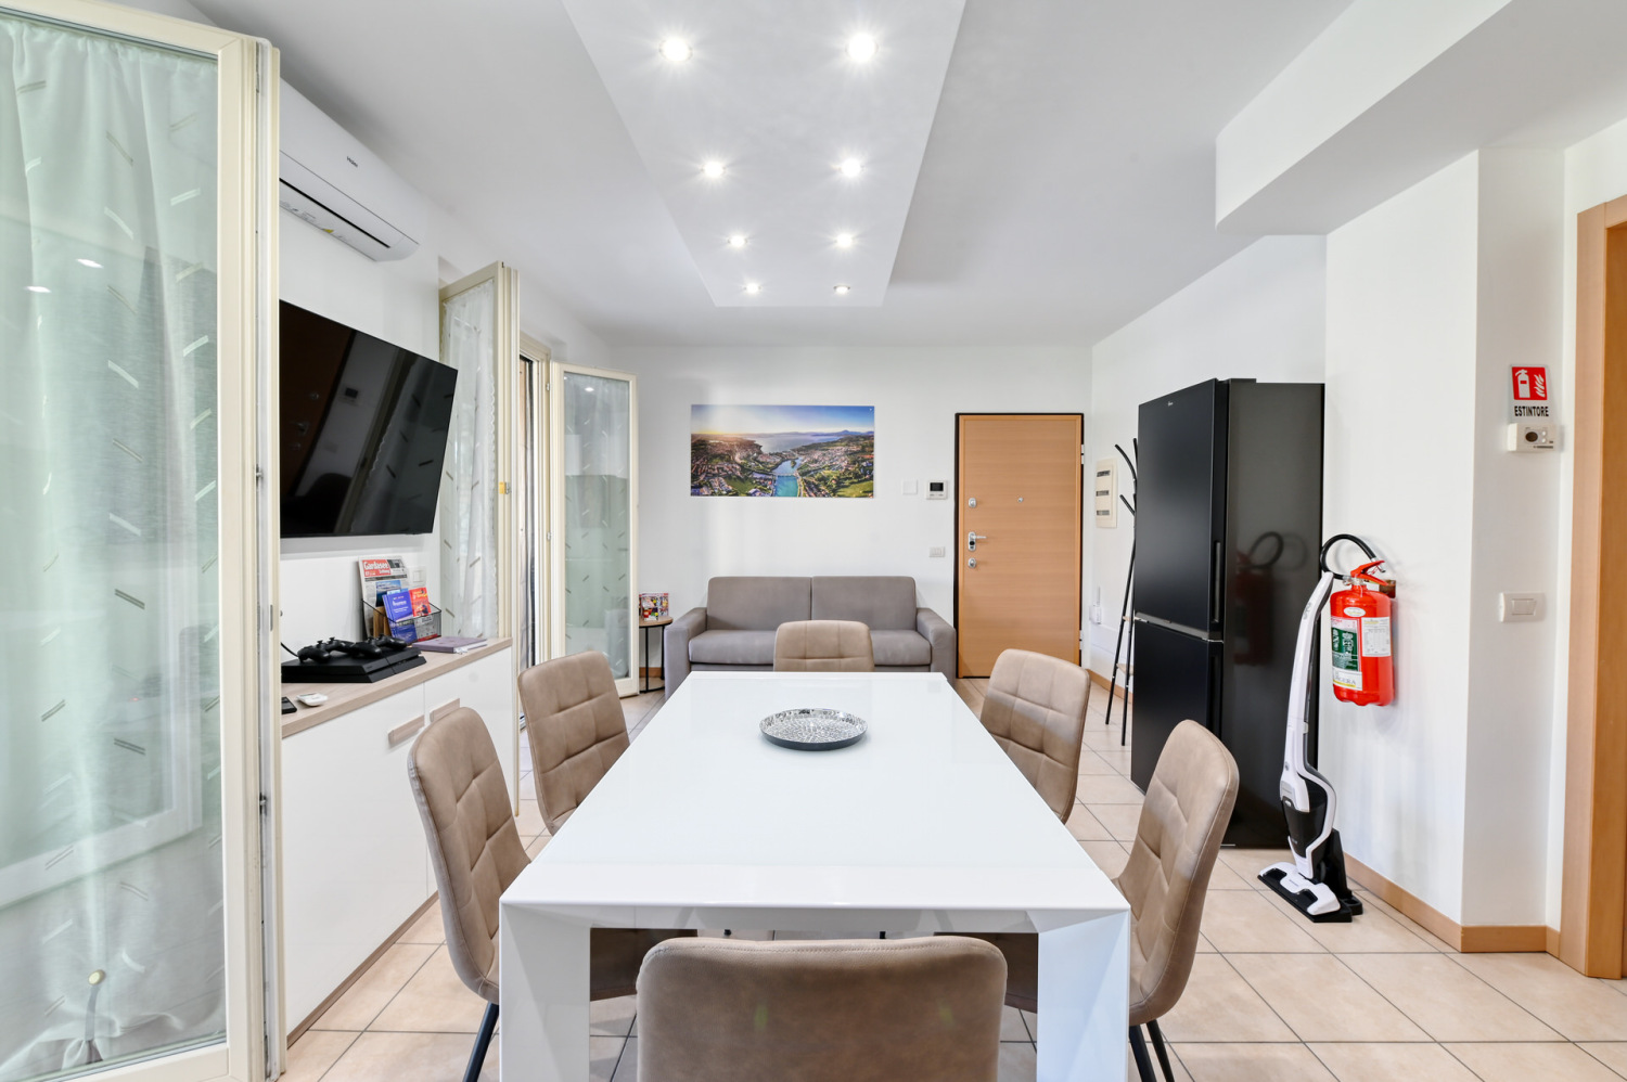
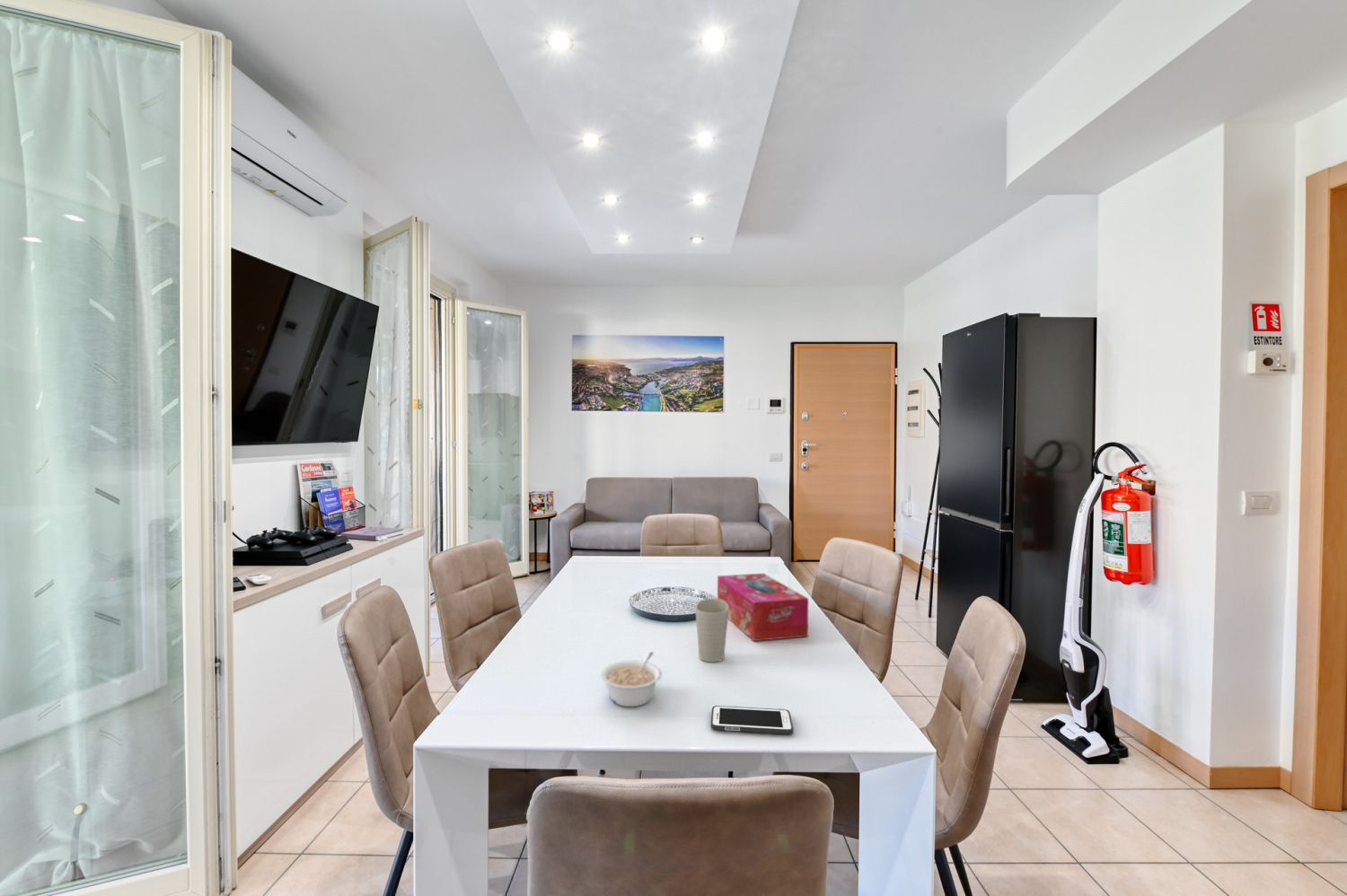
+ cup [694,598,729,663]
+ tissue box [717,573,809,642]
+ legume [600,651,663,707]
+ cell phone [710,705,794,735]
